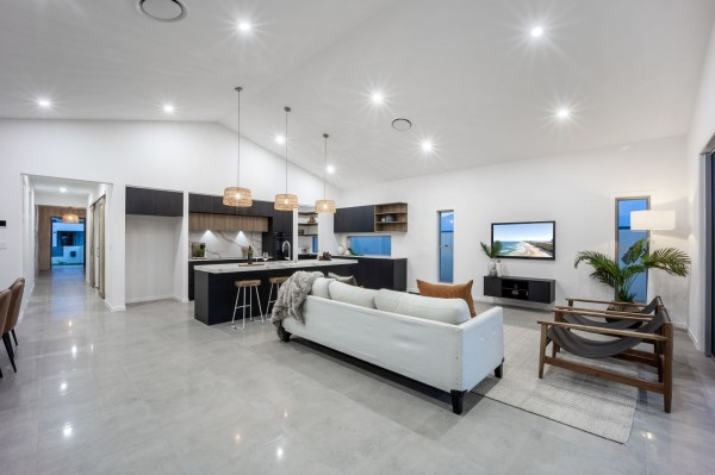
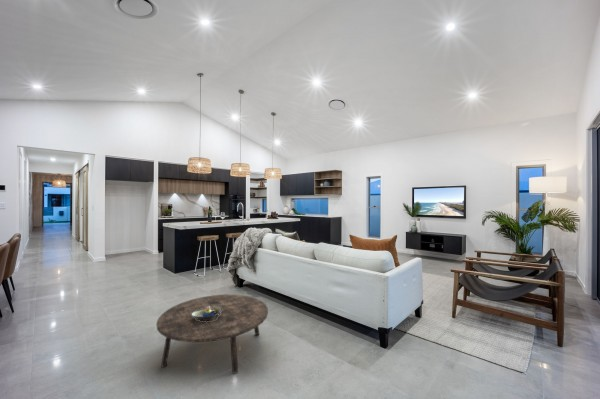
+ coffee table [156,294,269,375]
+ decorative bowl [192,306,222,322]
